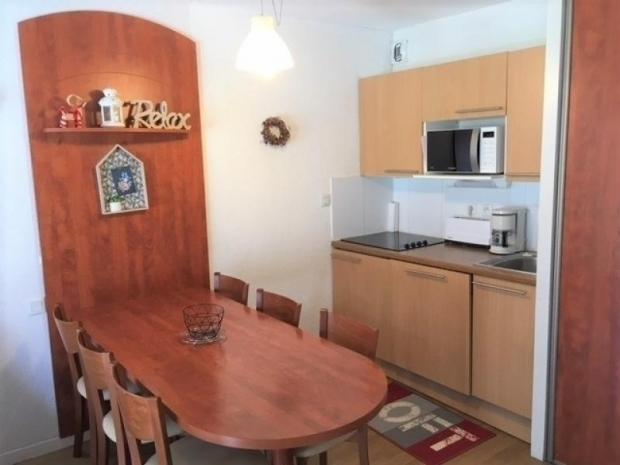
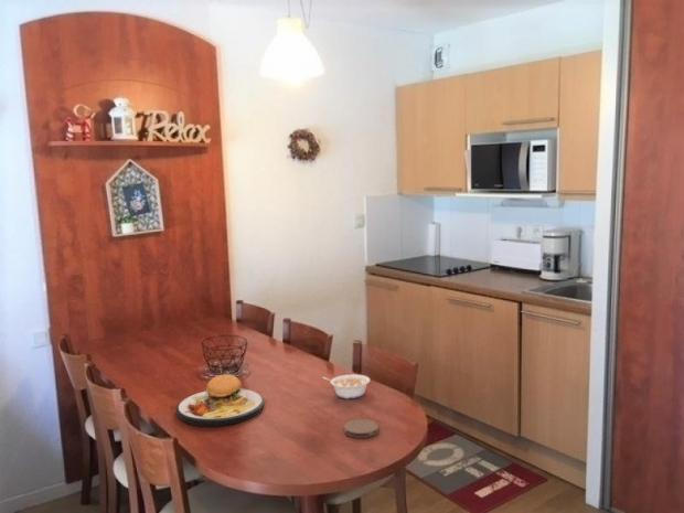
+ coaster [343,418,380,439]
+ legume [321,373,372,399]
+ plate [175,363,266,427]
